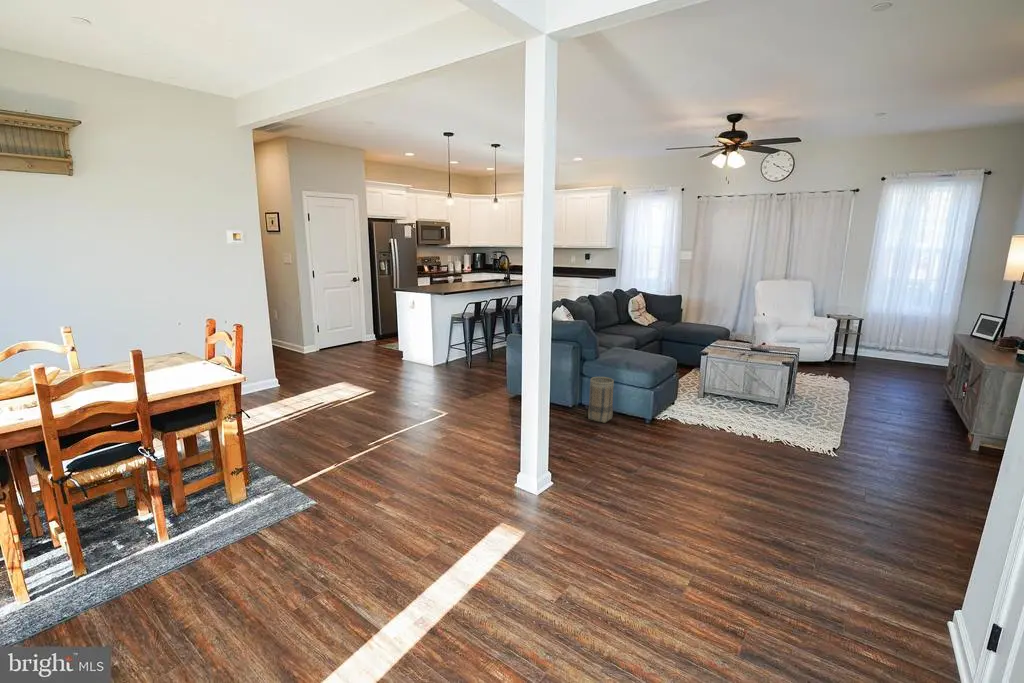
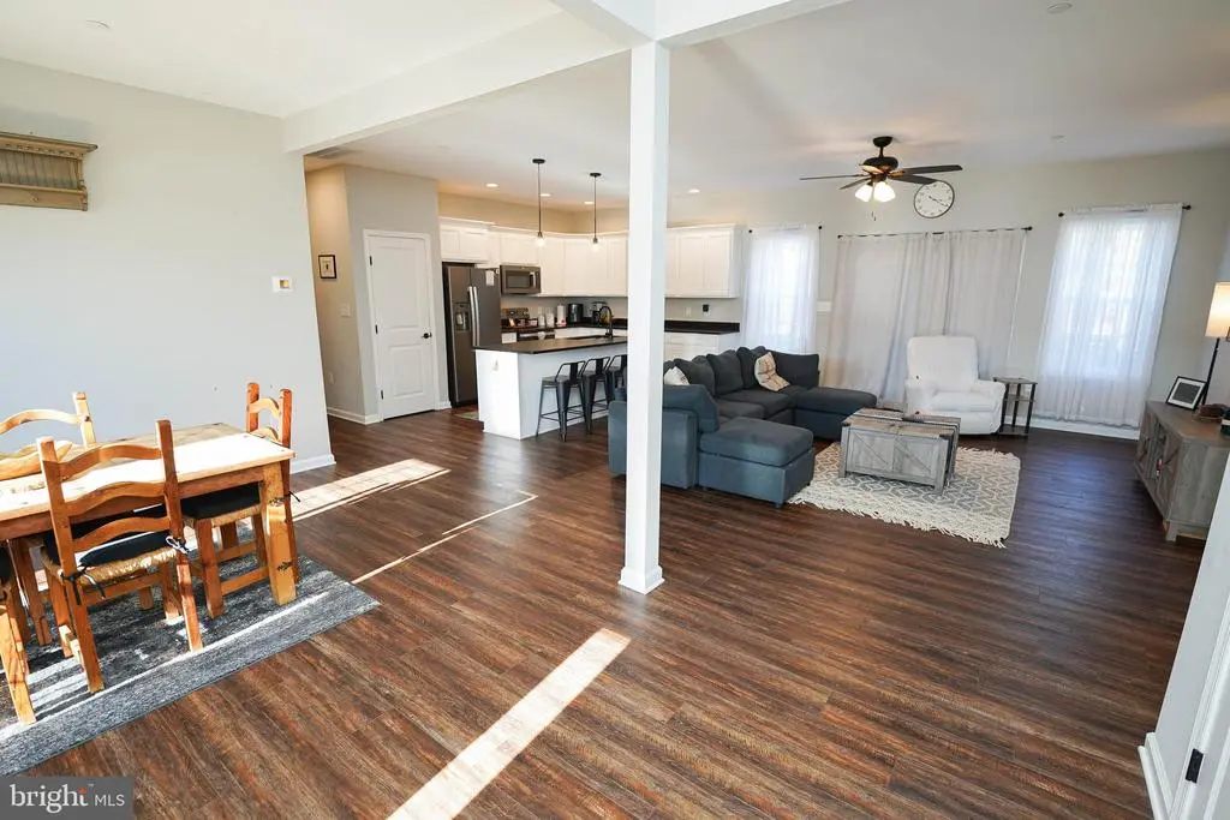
- basket [587,376,615,424]
